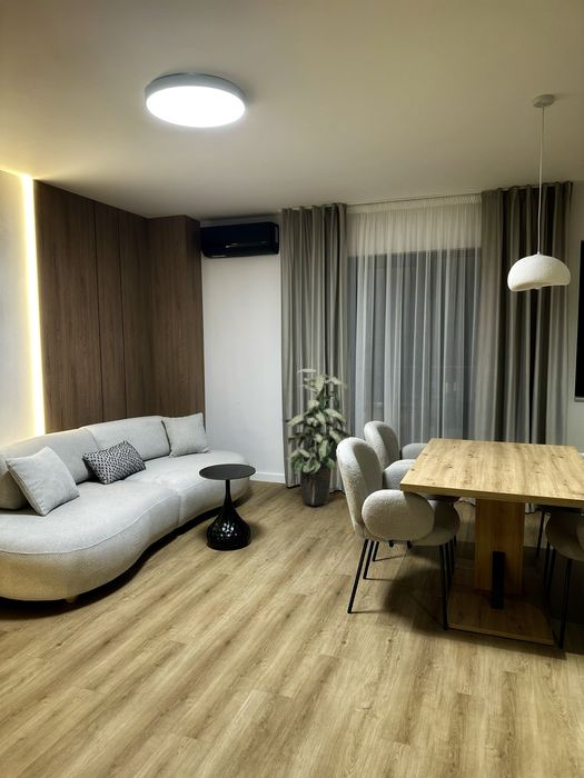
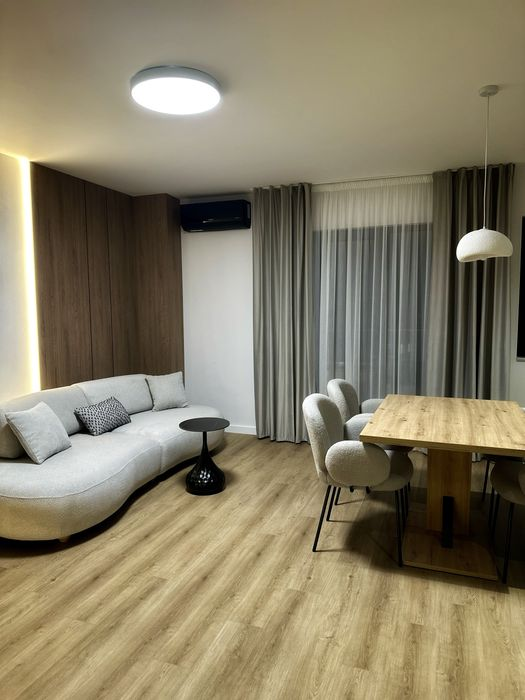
- indoor plant [280,368,353,507]
